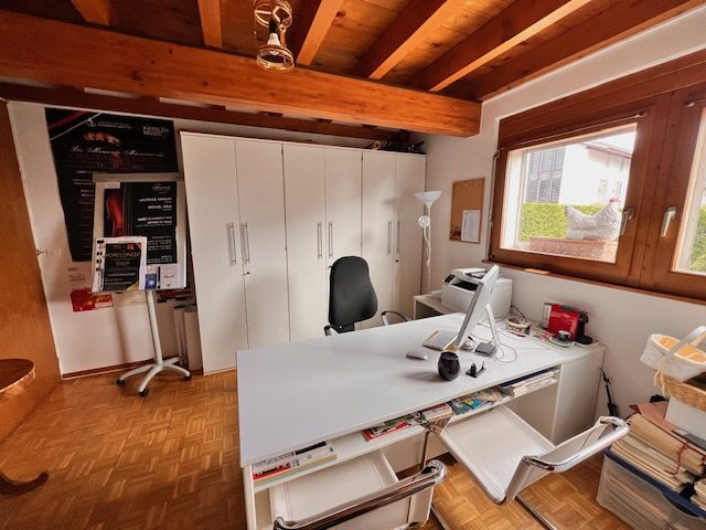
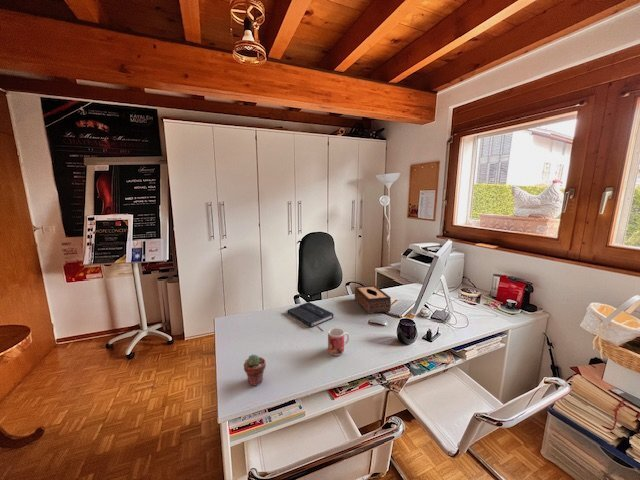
+ book [286,301,334,332]
+ mug [327,327,350,357]
+ tissue box [354,284,392,315]
+ potted succulent [243,353,267,387]
